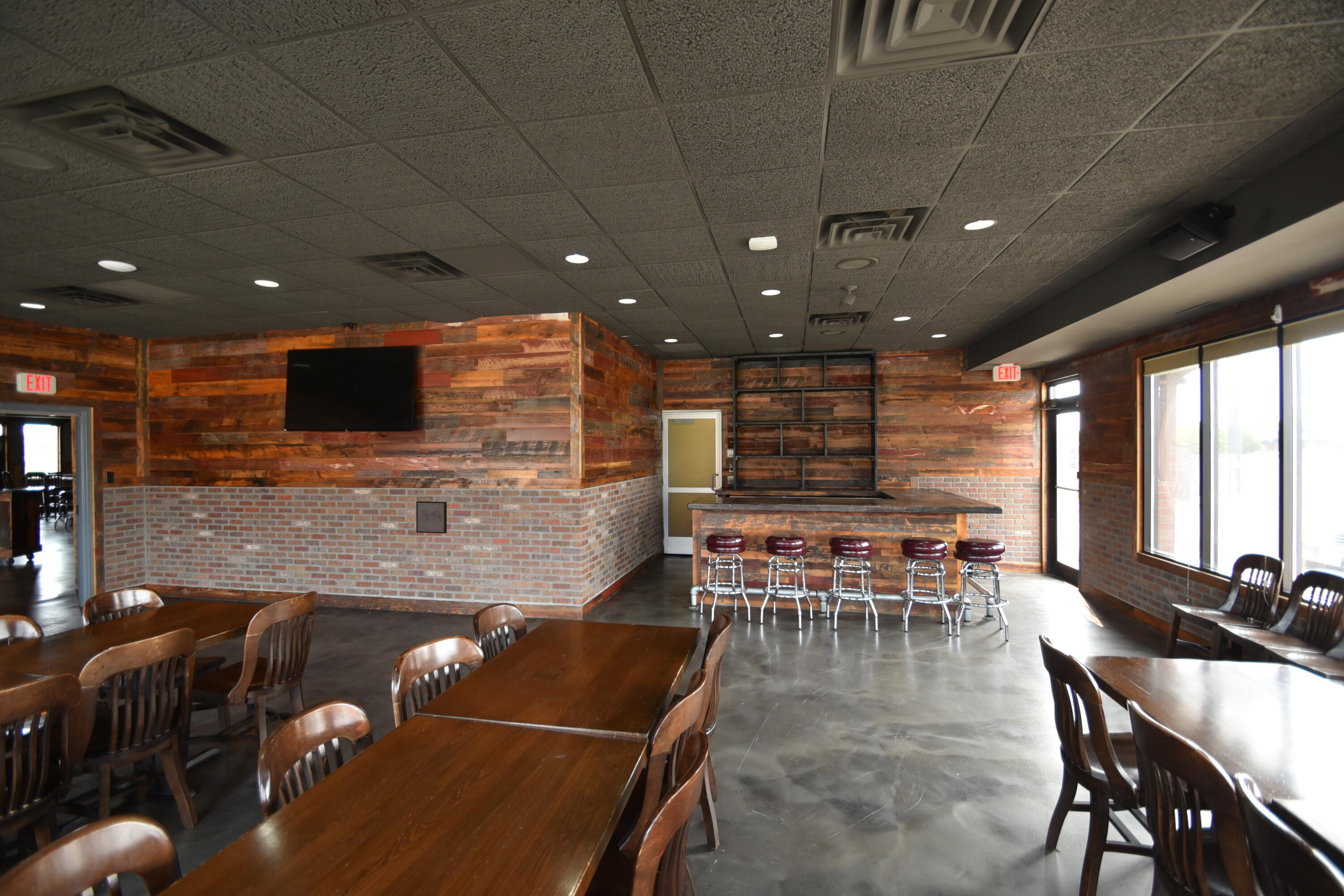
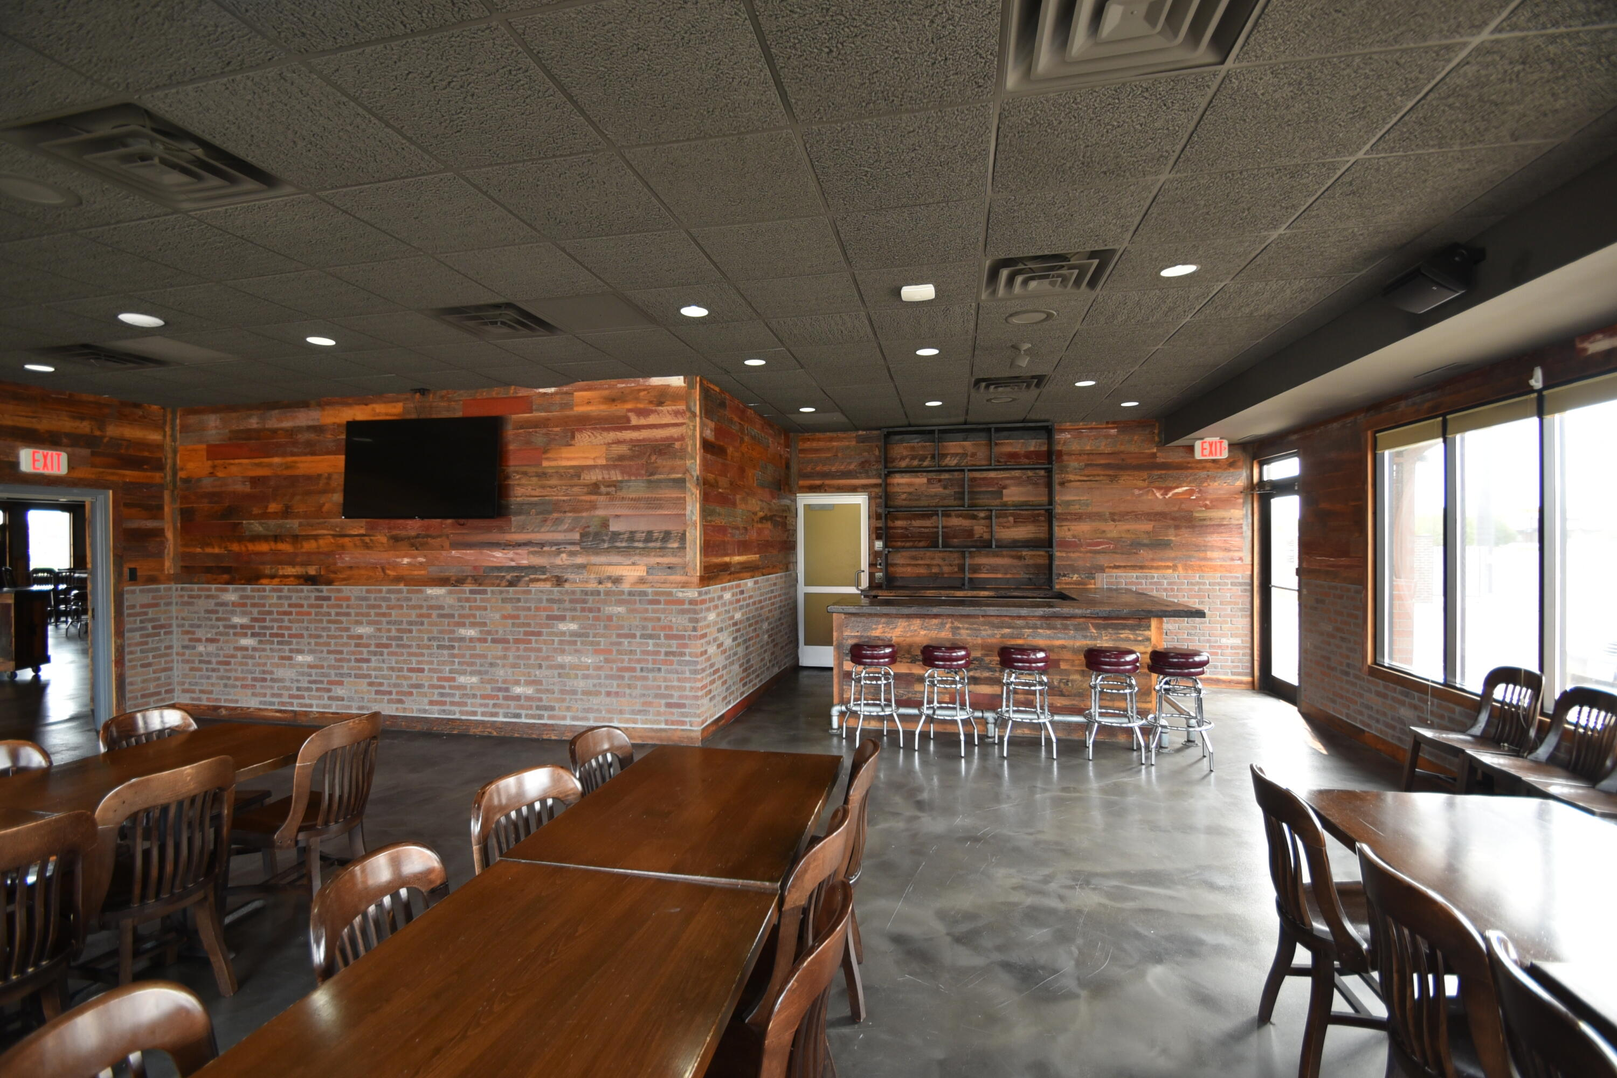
- wall art [416,501,447,534]
